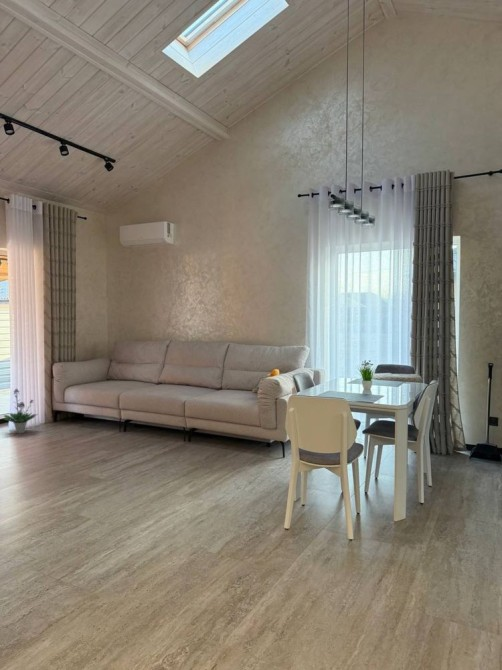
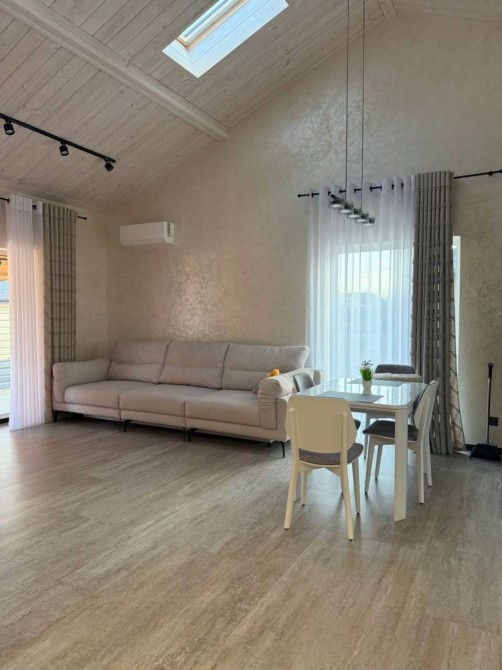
- potted plant [2,388,38,434]
